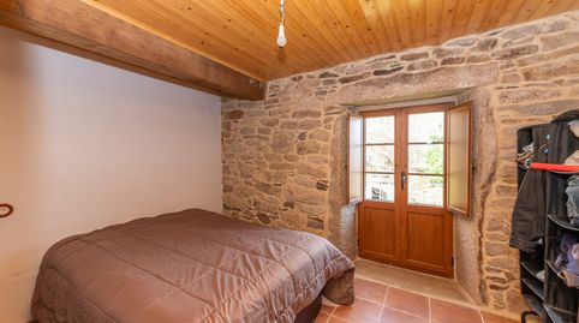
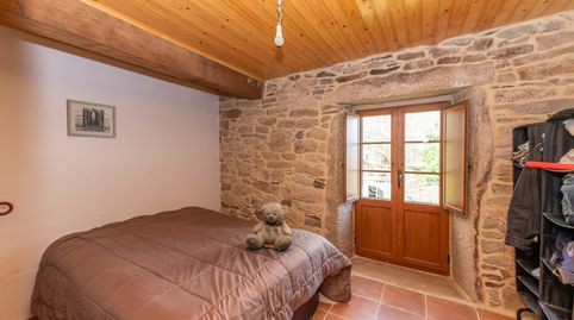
+ teddy bear [245,201,293,252]
+ wall art [65,98,118,139]
